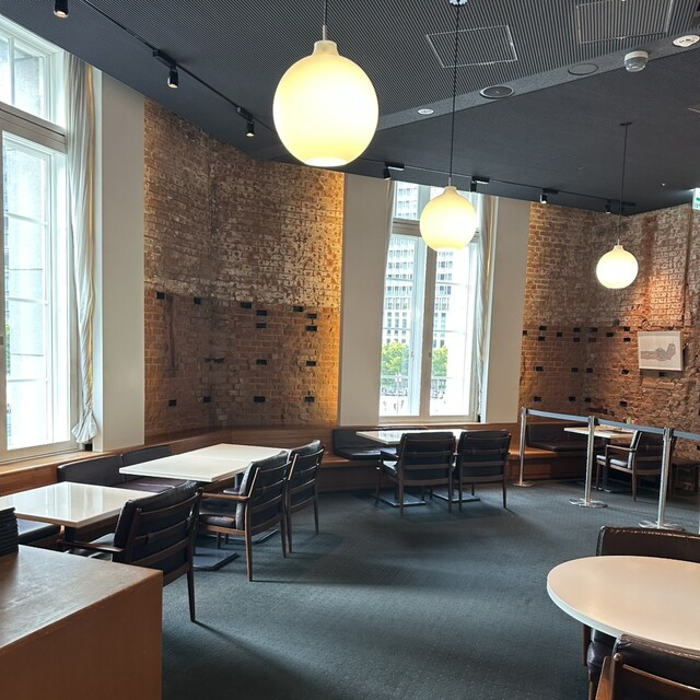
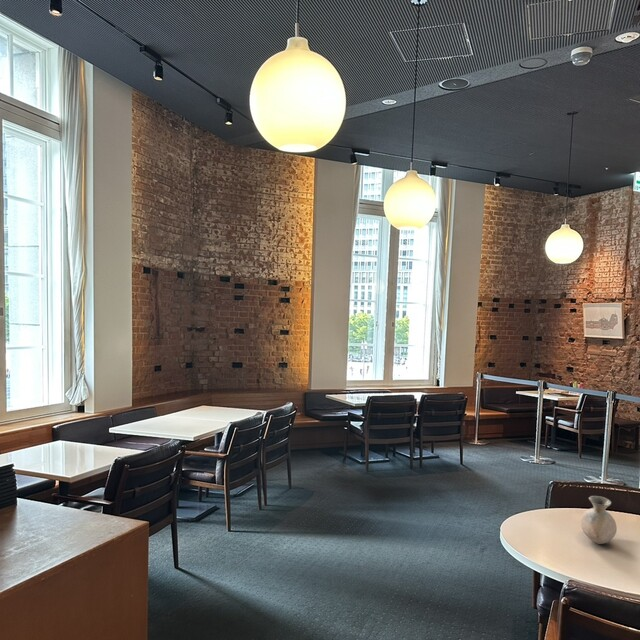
+ vase [580,495,618,545]
